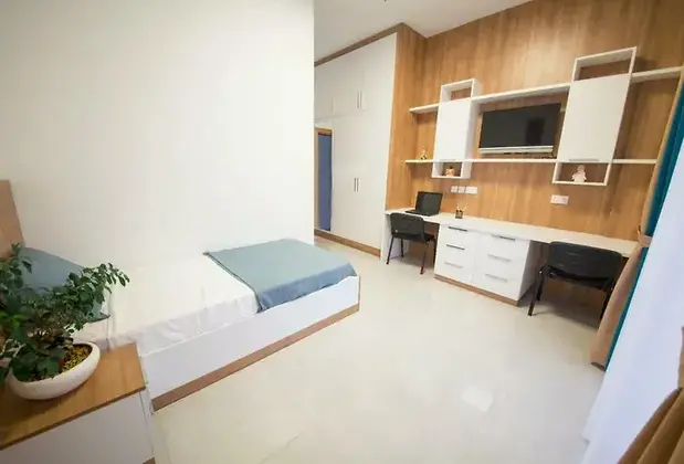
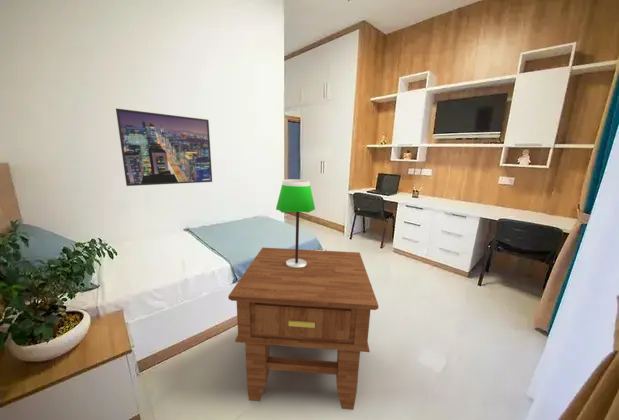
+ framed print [115,107,213,187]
+ table lamp [275,178,316,269]
+ side table [227,246,380,411]
